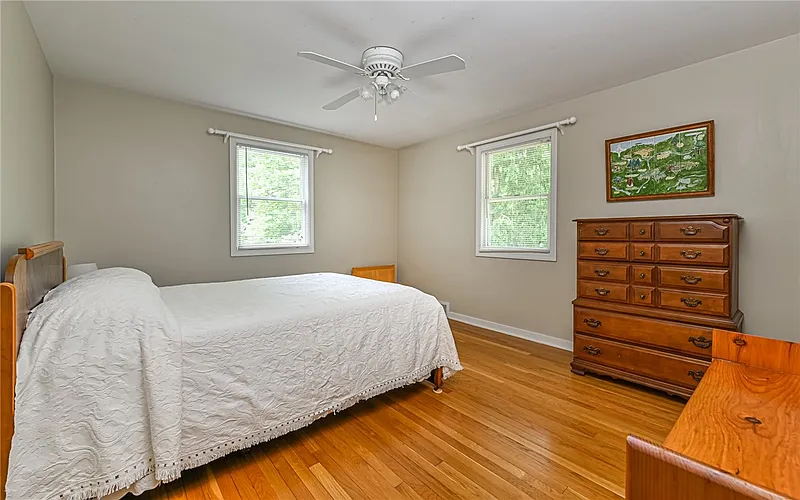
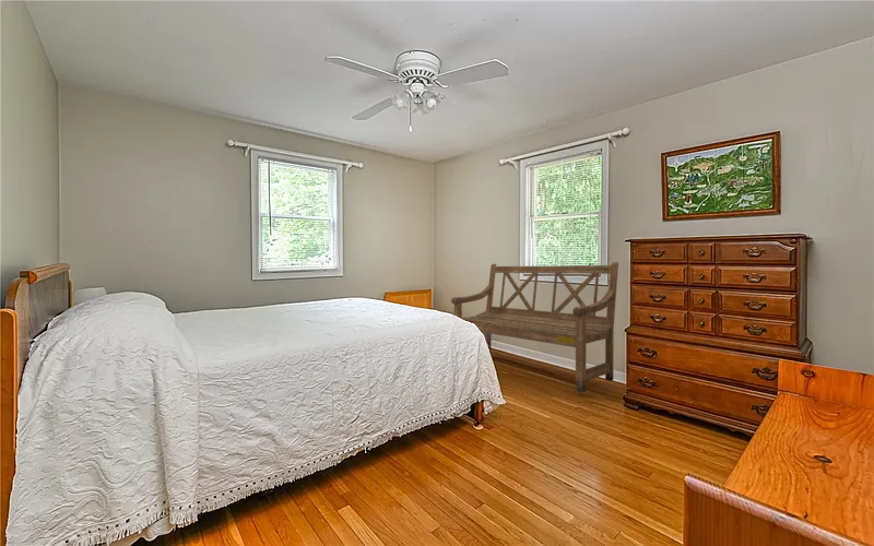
+ bench [450,261,619,394]
